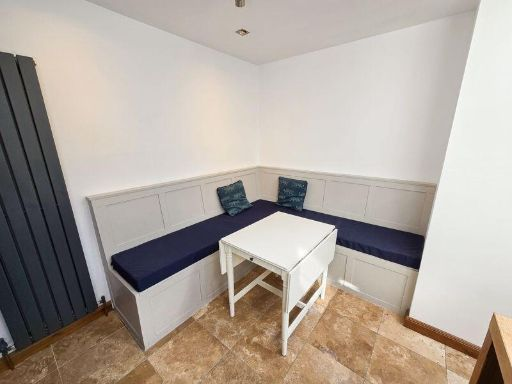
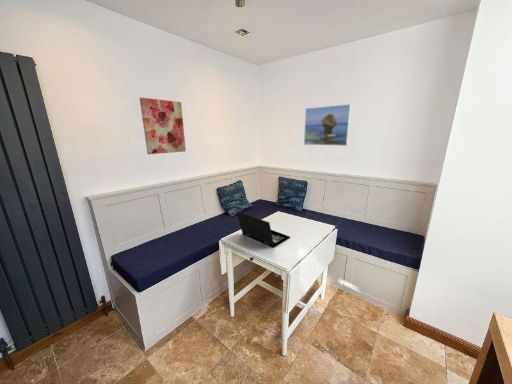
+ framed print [303,103,352,147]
+ laptop [236,211,291,248]
+ wall art [139,97,187,155]
